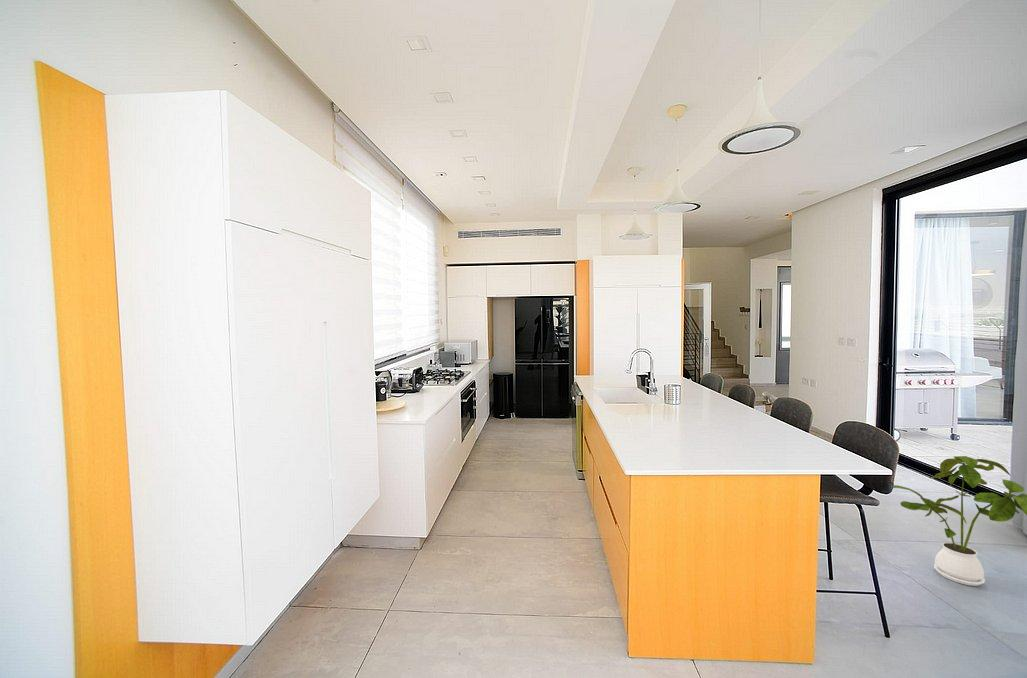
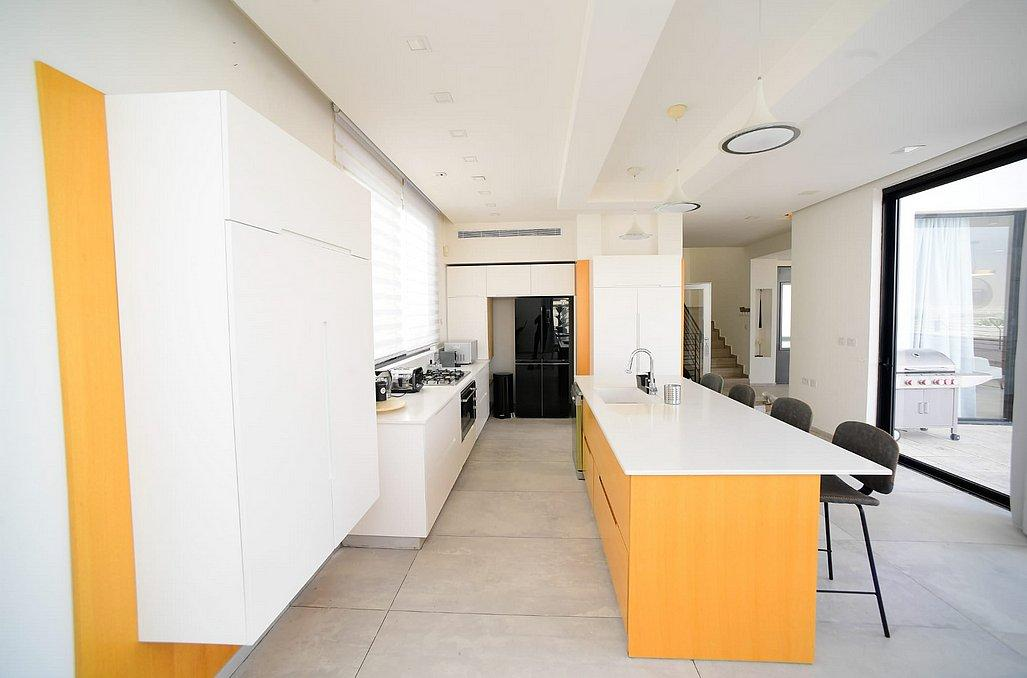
- house plant [892,455,1027,587]
